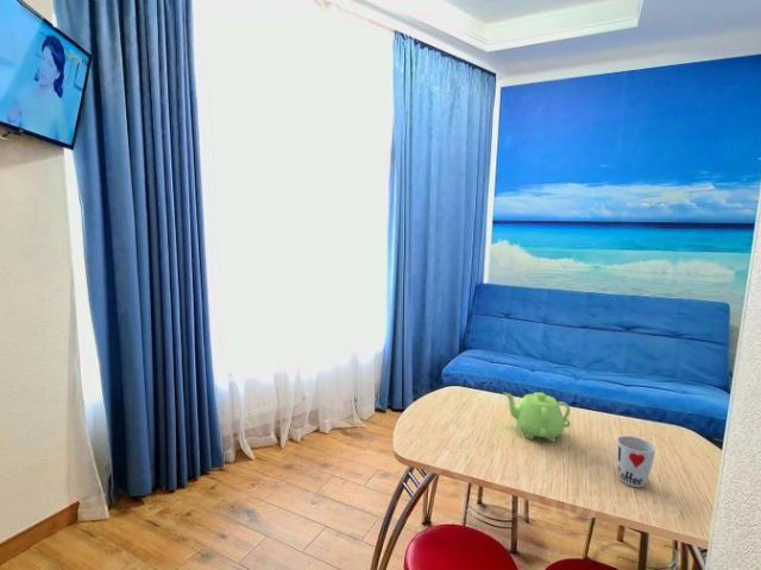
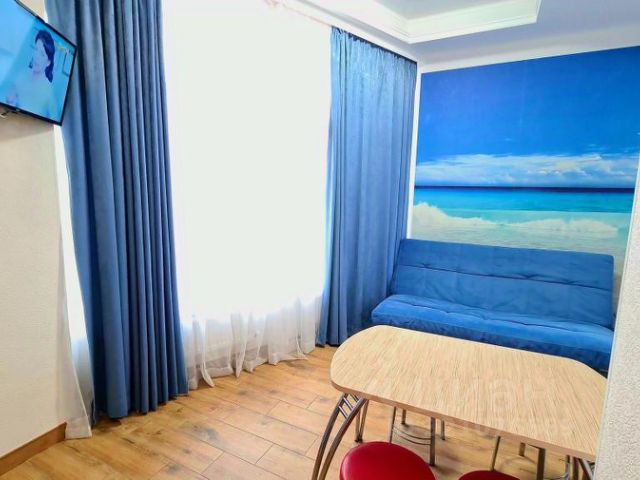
- teapot [502,391,572,443]
- cup [616,435,656,488]
